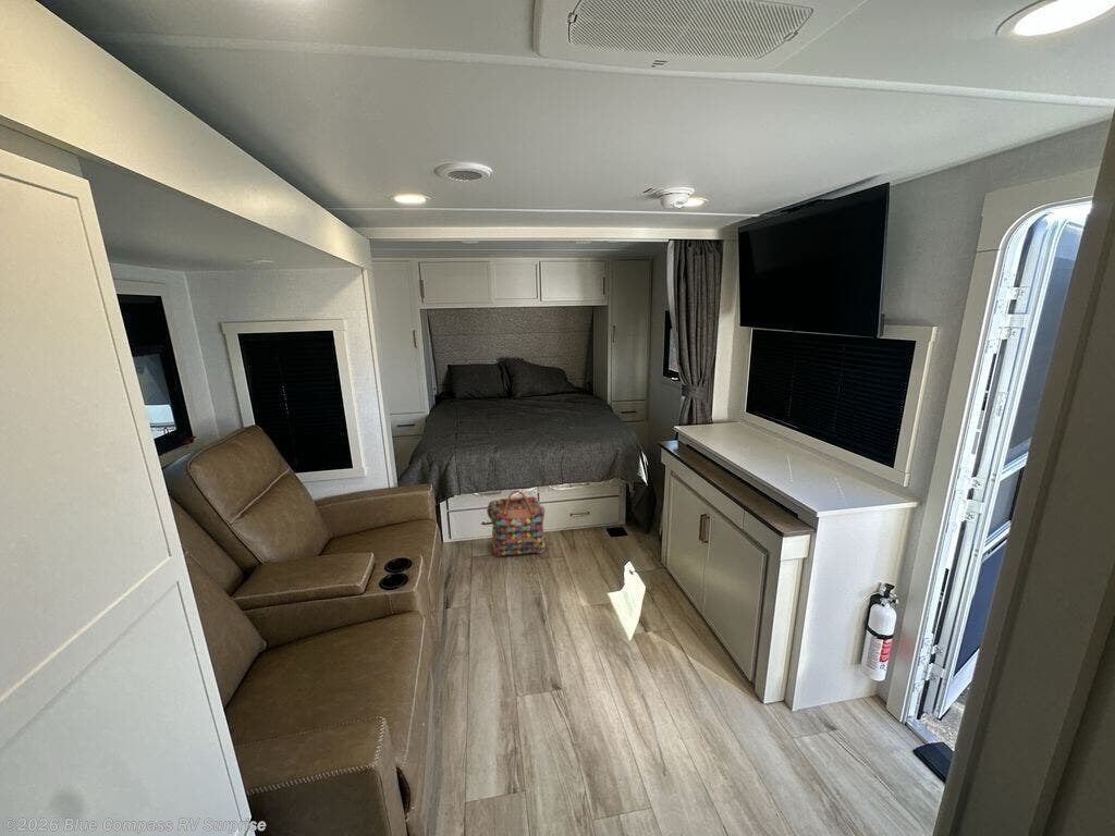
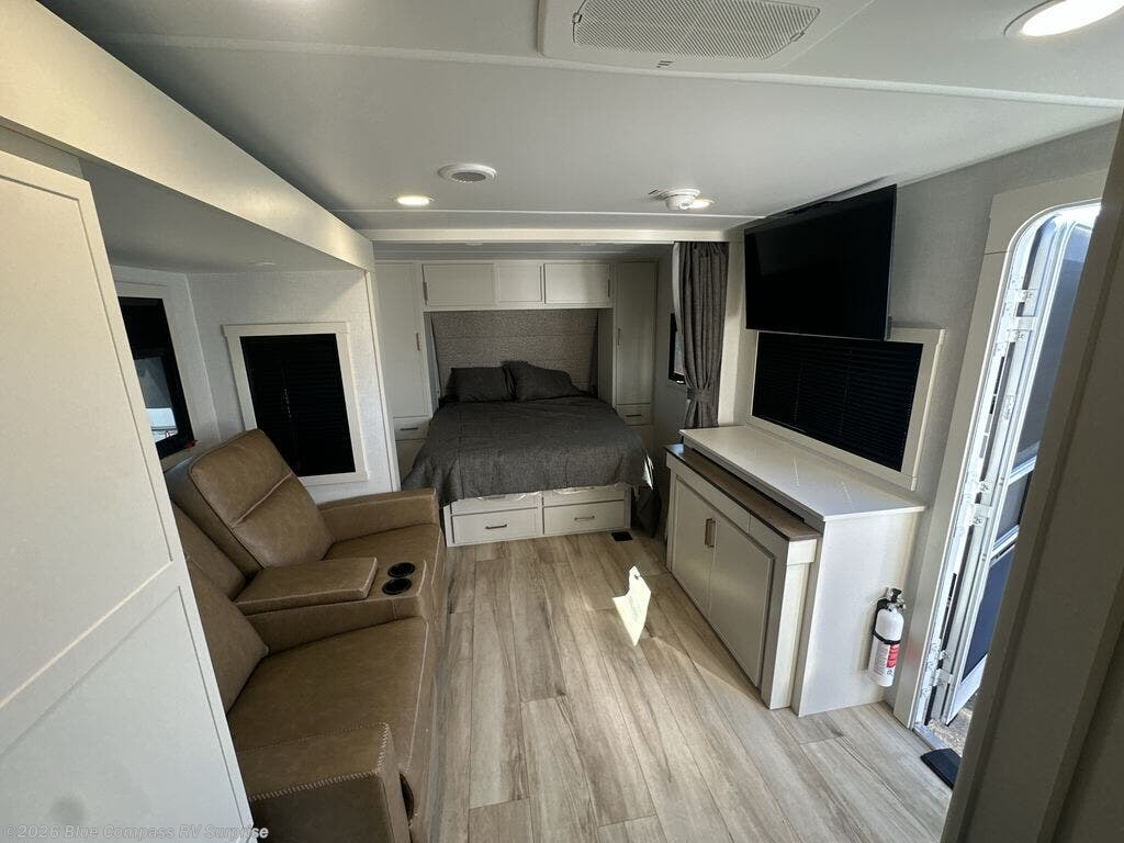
- backpack [486,489,547,557]
